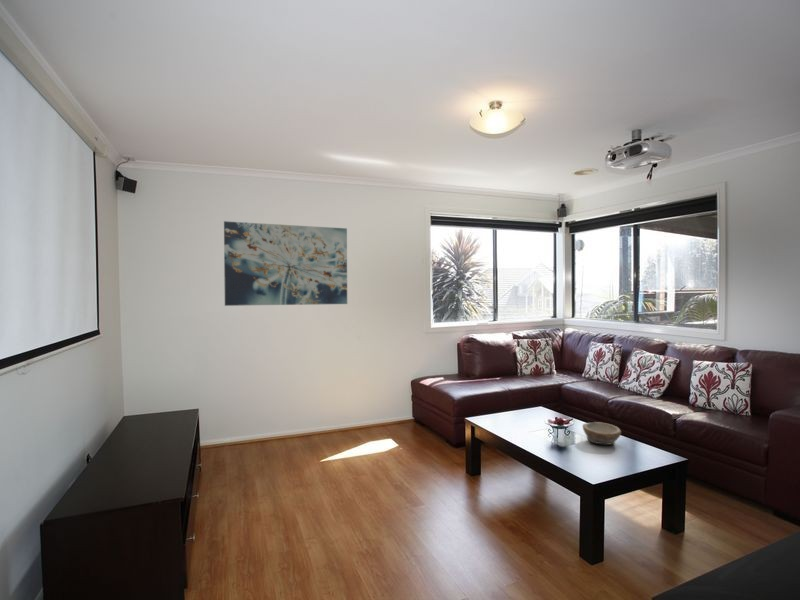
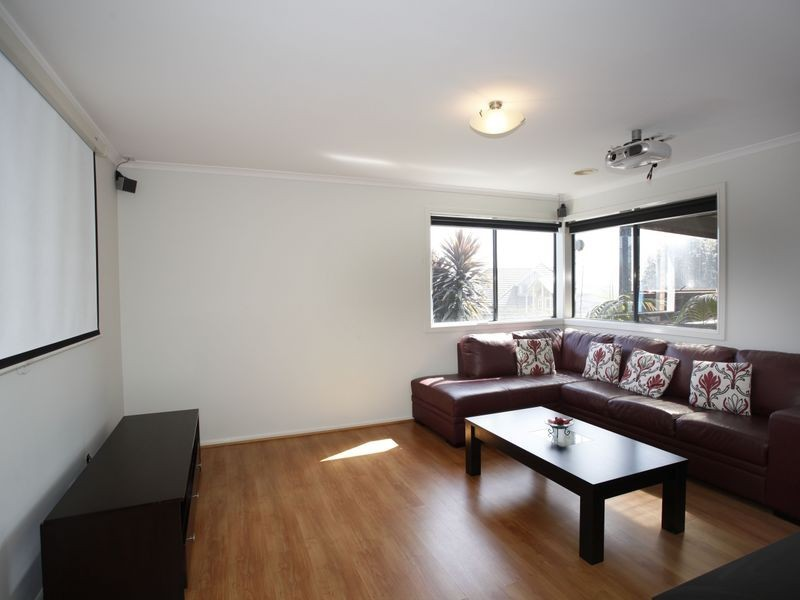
- bowl [582,421,622,446]
- wall art [223,220,348,307]
